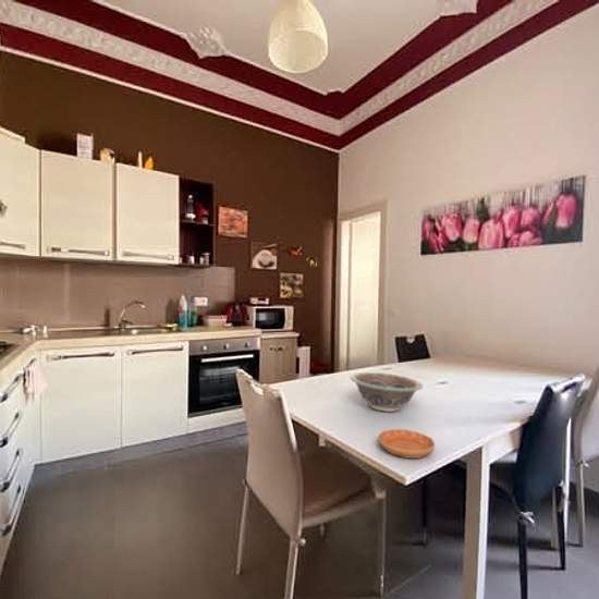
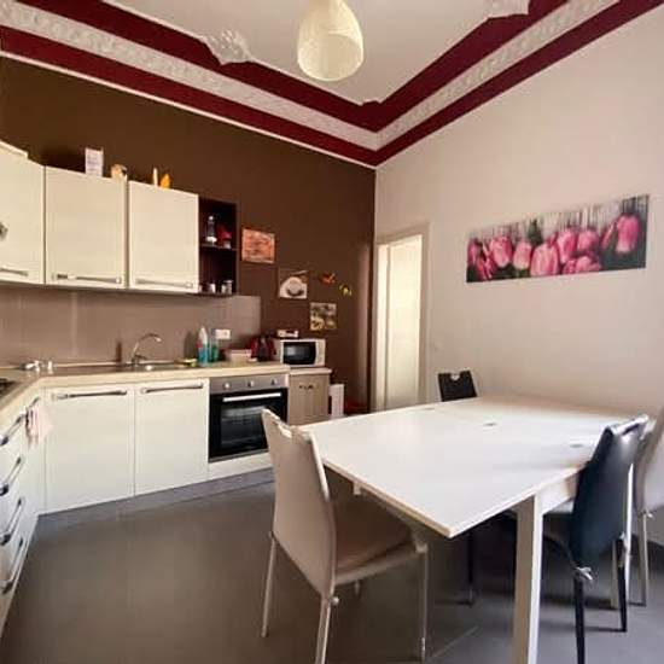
- decorative bowl [350,371,424,413]
- saucer [377,428,436,460]
